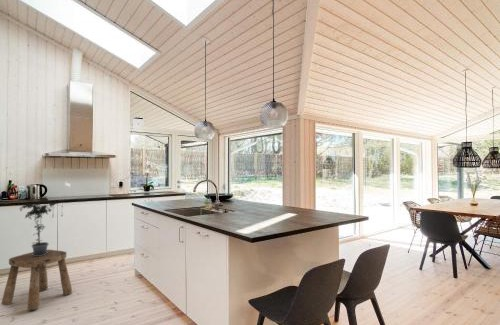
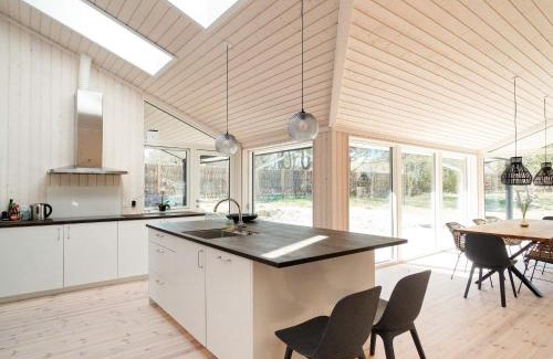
- stool [0,249,73,311]
- potted plant [19,195,60,256]
